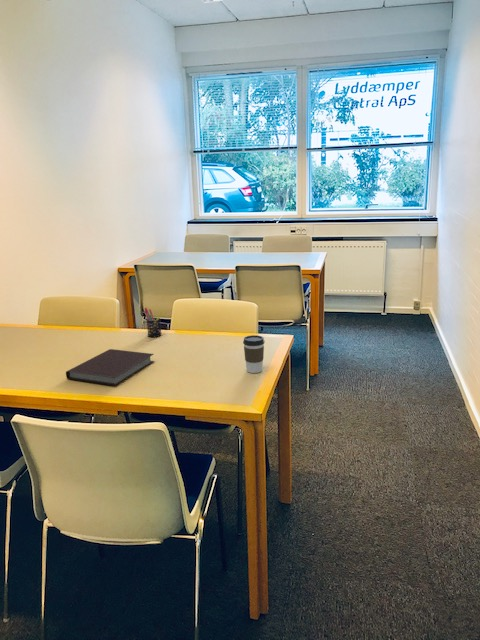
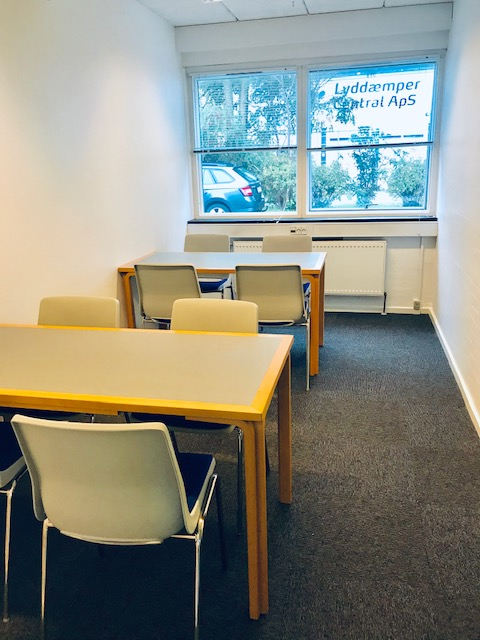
- notebook [65,348,155,387]
- pen holder [143,307,163,338]
- coffee cup [242,334,266,374]
